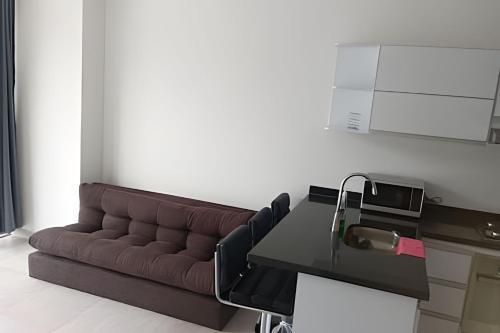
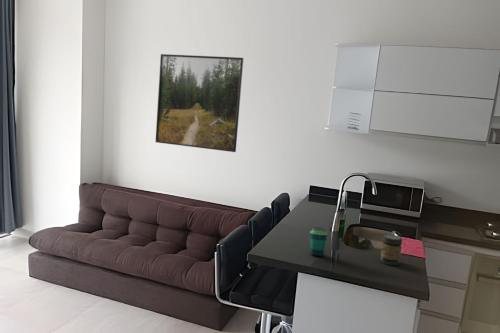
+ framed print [155,53,244,153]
+ cup [309,226,329,258]
+ jar [379,234,403,266]
